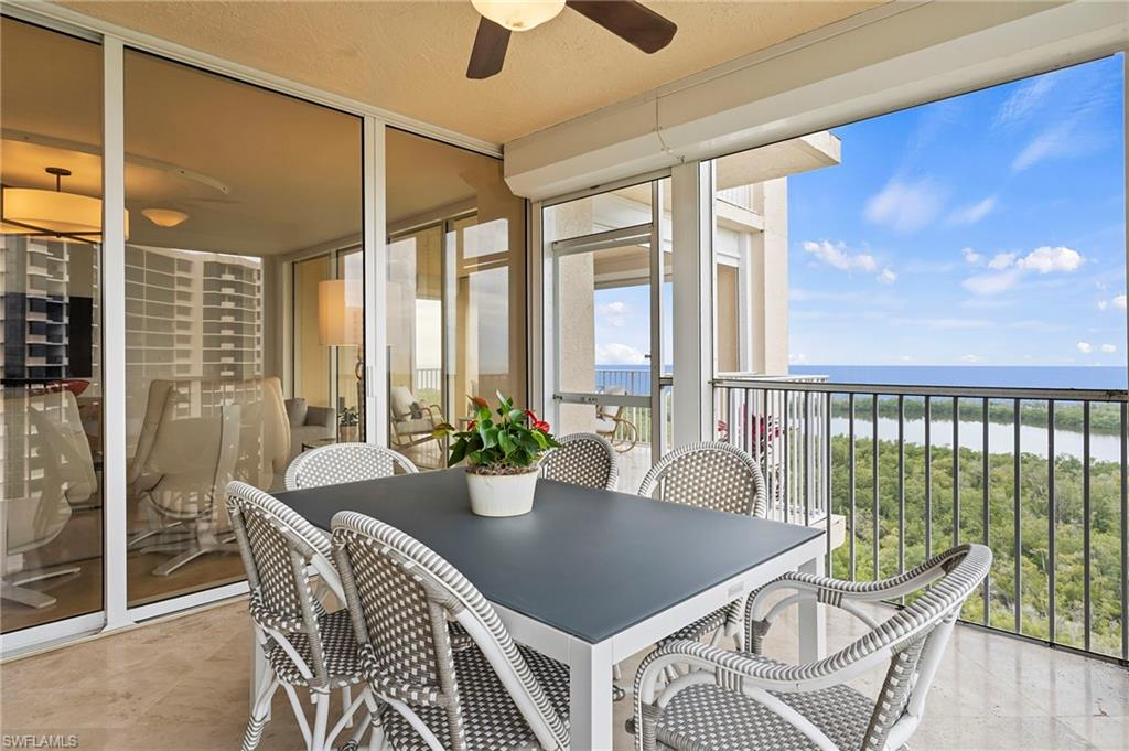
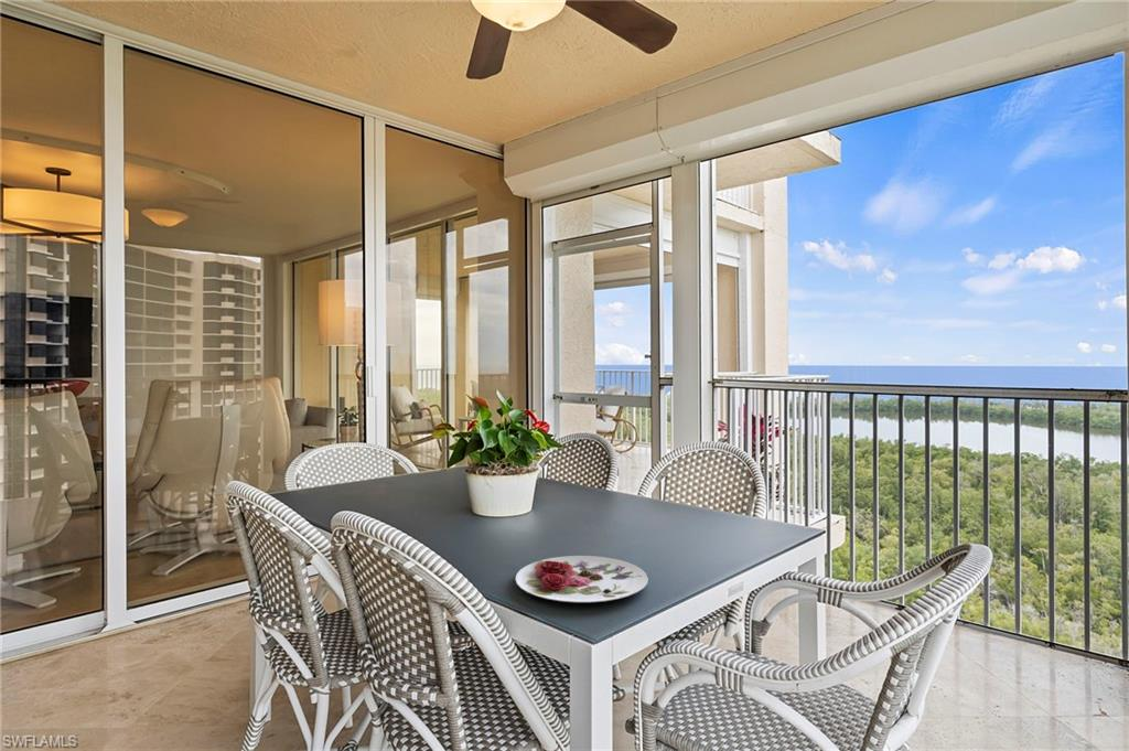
+ plate [515,555,649,603]
